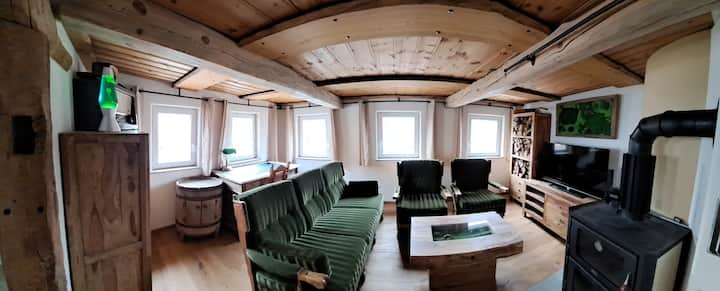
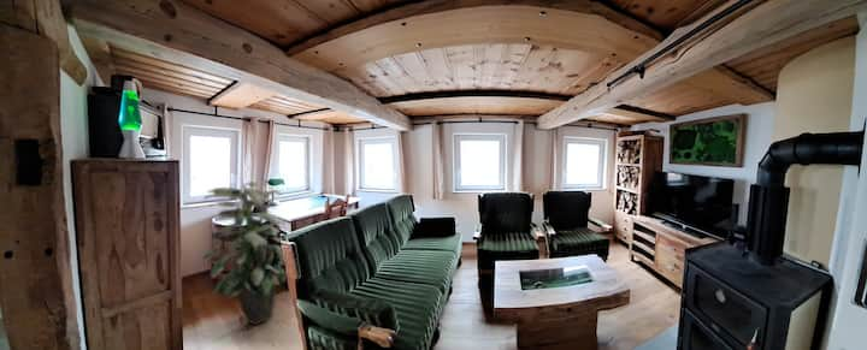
+ indoor plant [201,180,288,326]
